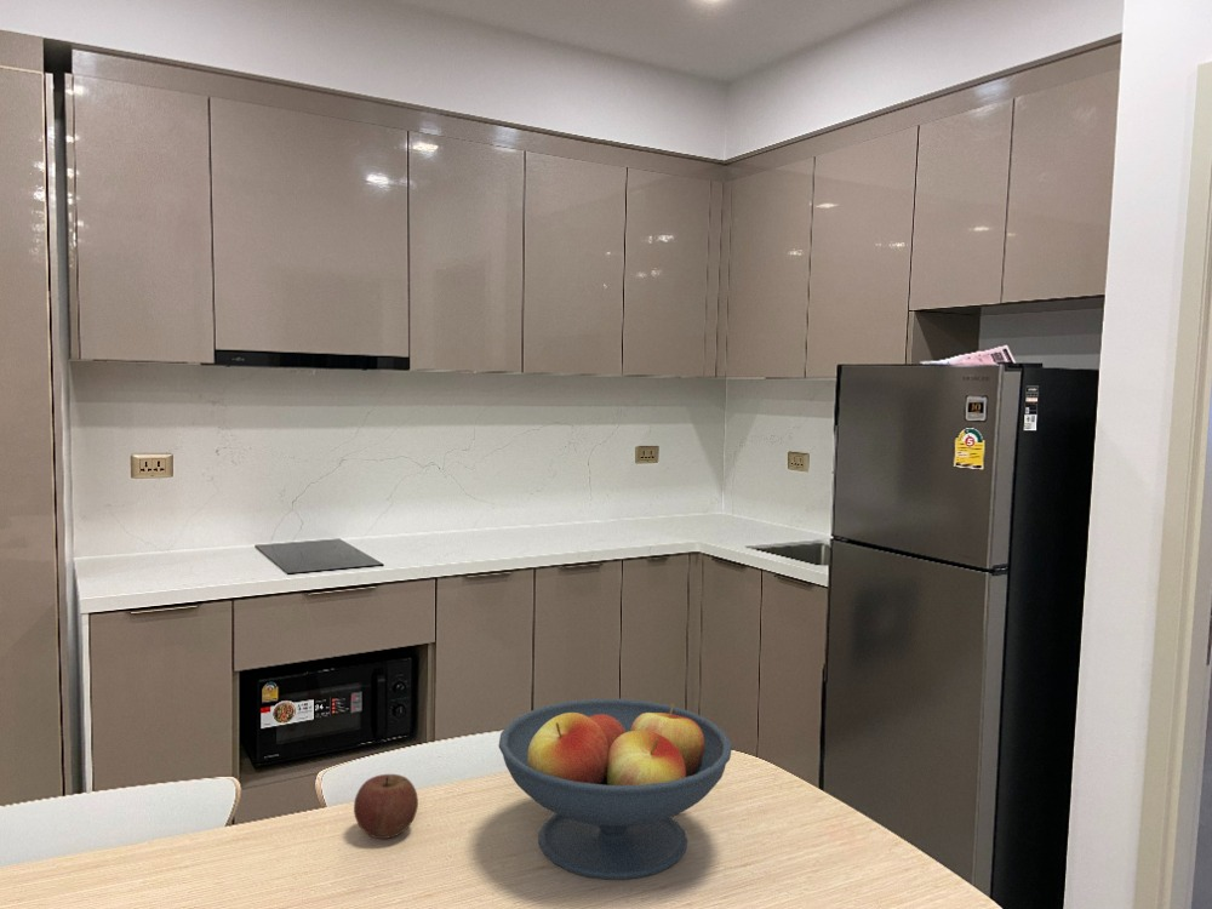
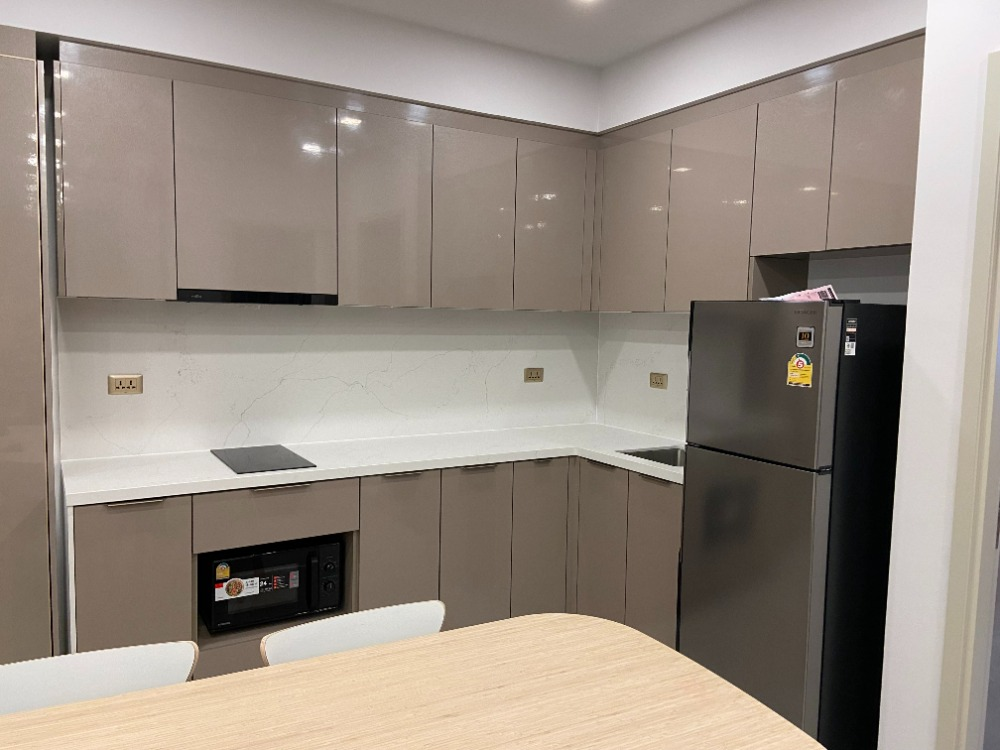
- fruit bowl [498,698,733,880]
- apple [353,773,419,840]
